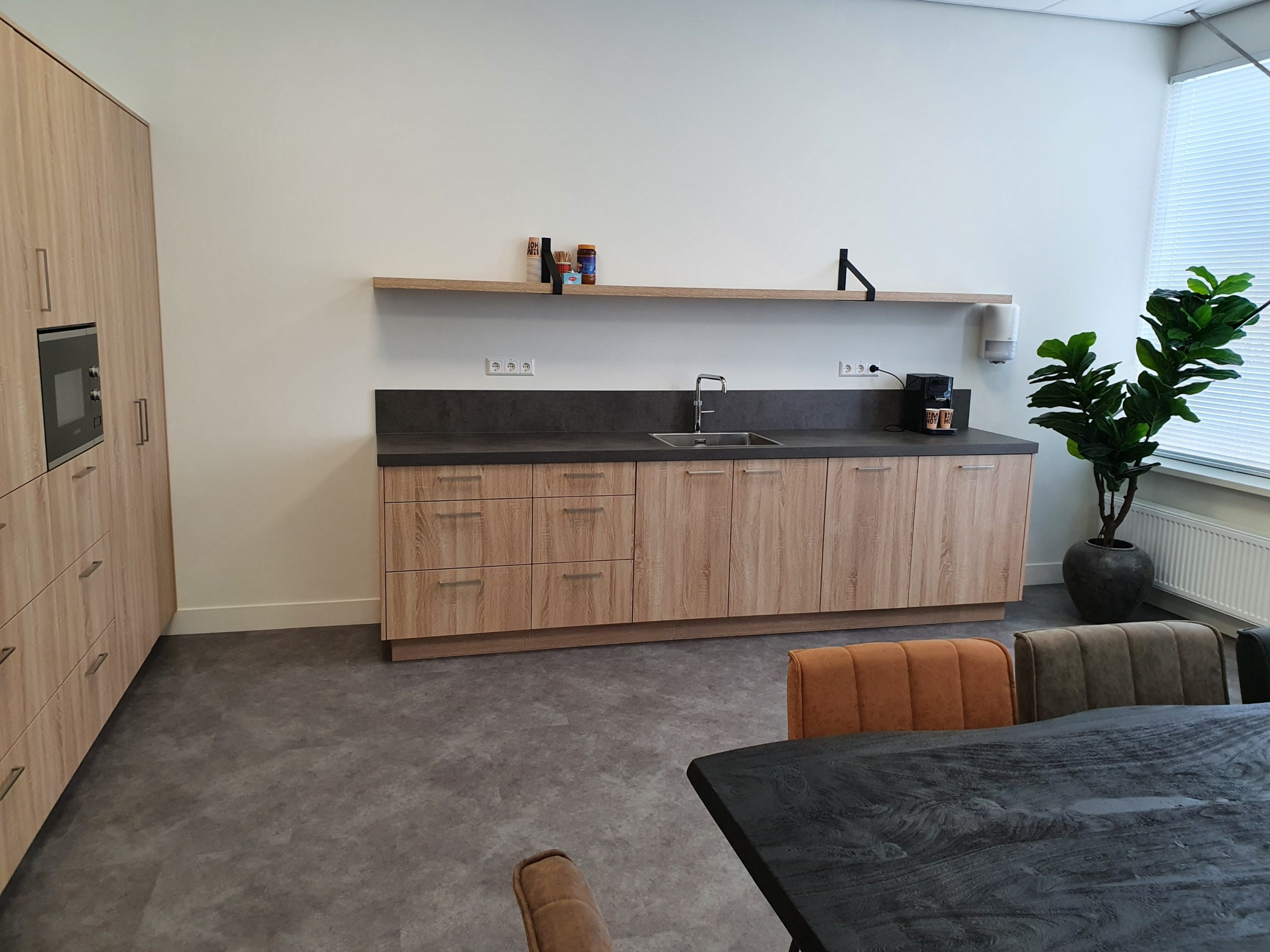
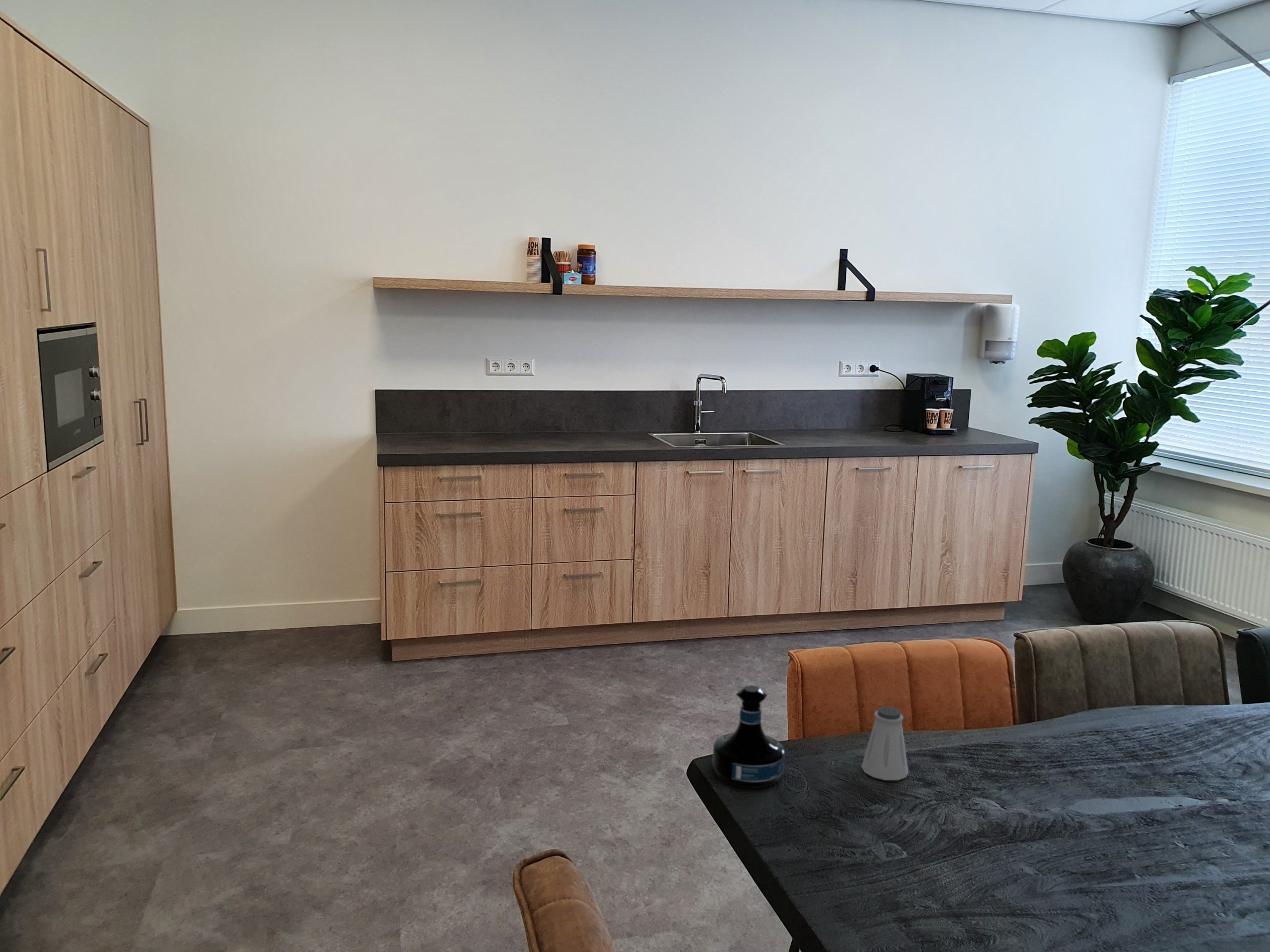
+ tequila bottle [712,685,786,788]
+ saltshaker [861,706,909,781]
